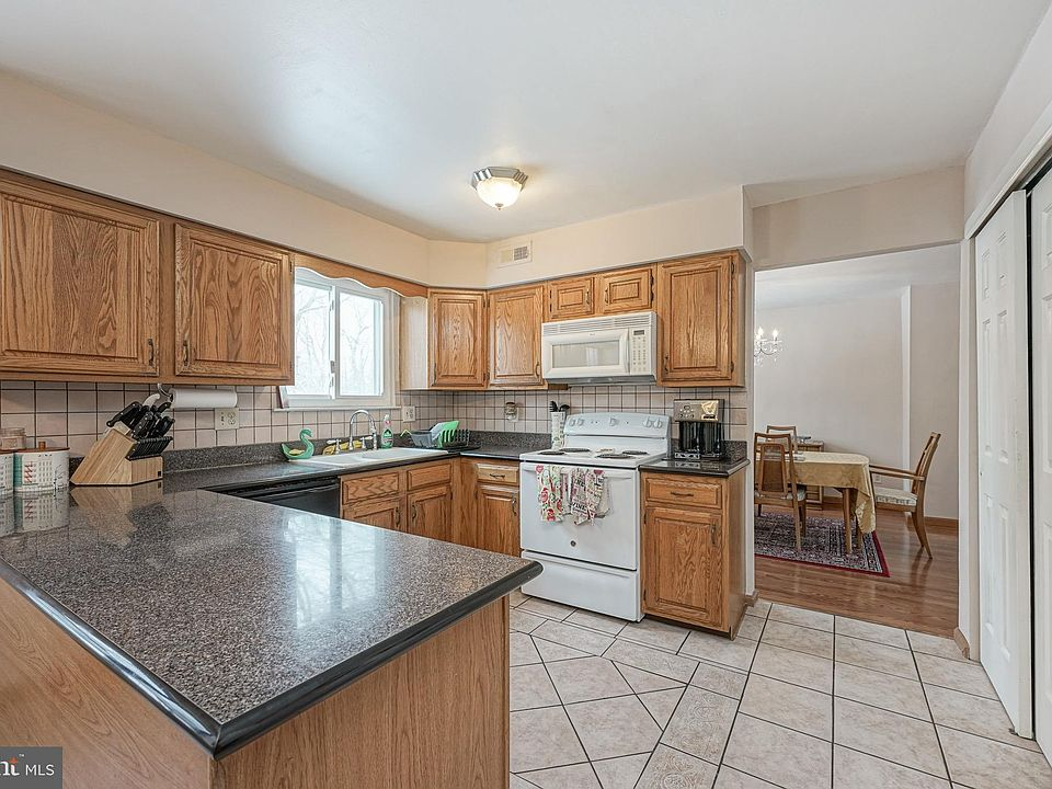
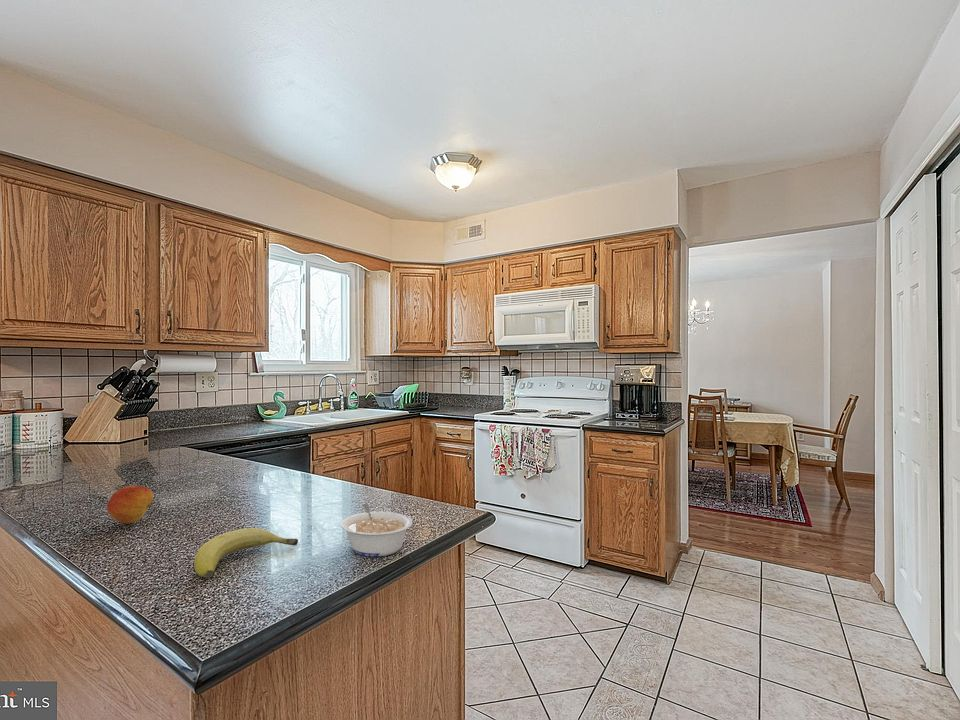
+ legume [340,502,413,557]
+ fruit [106,484,155,525]
+ fruit [193,527,299,578]
